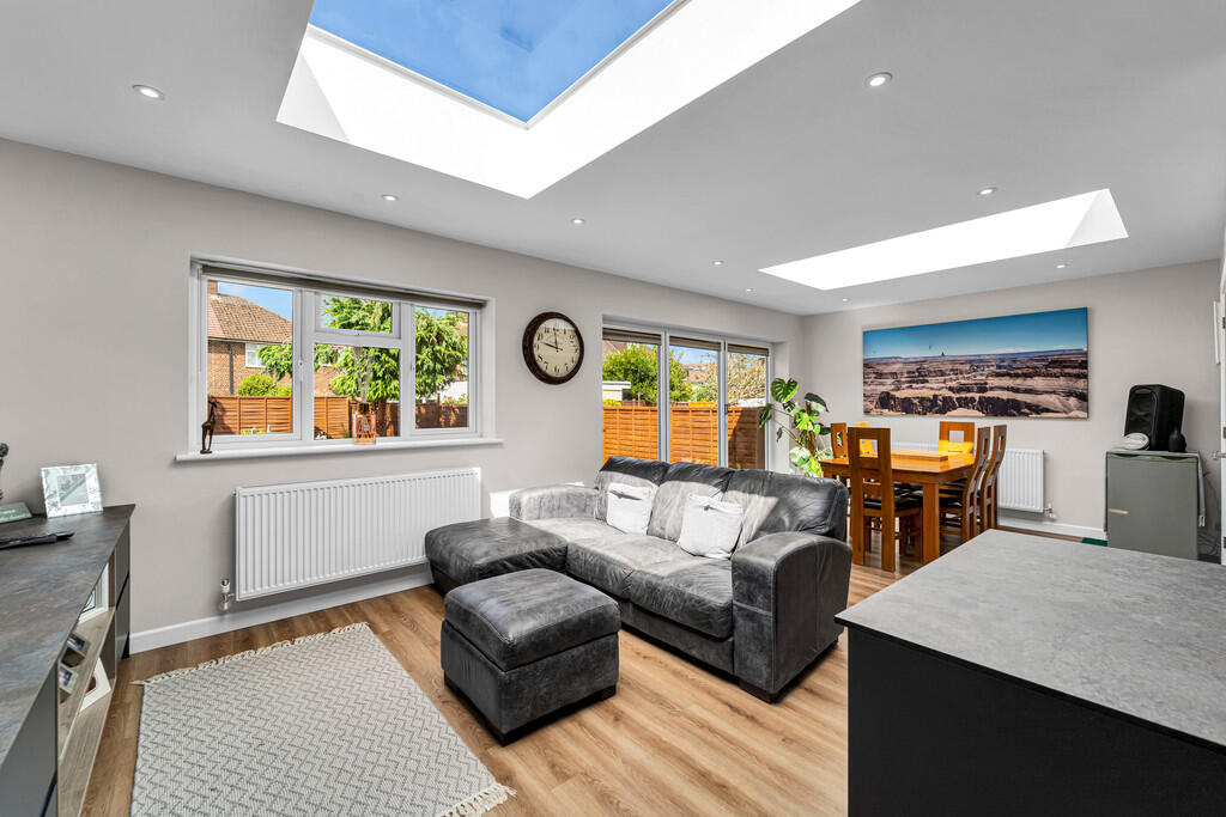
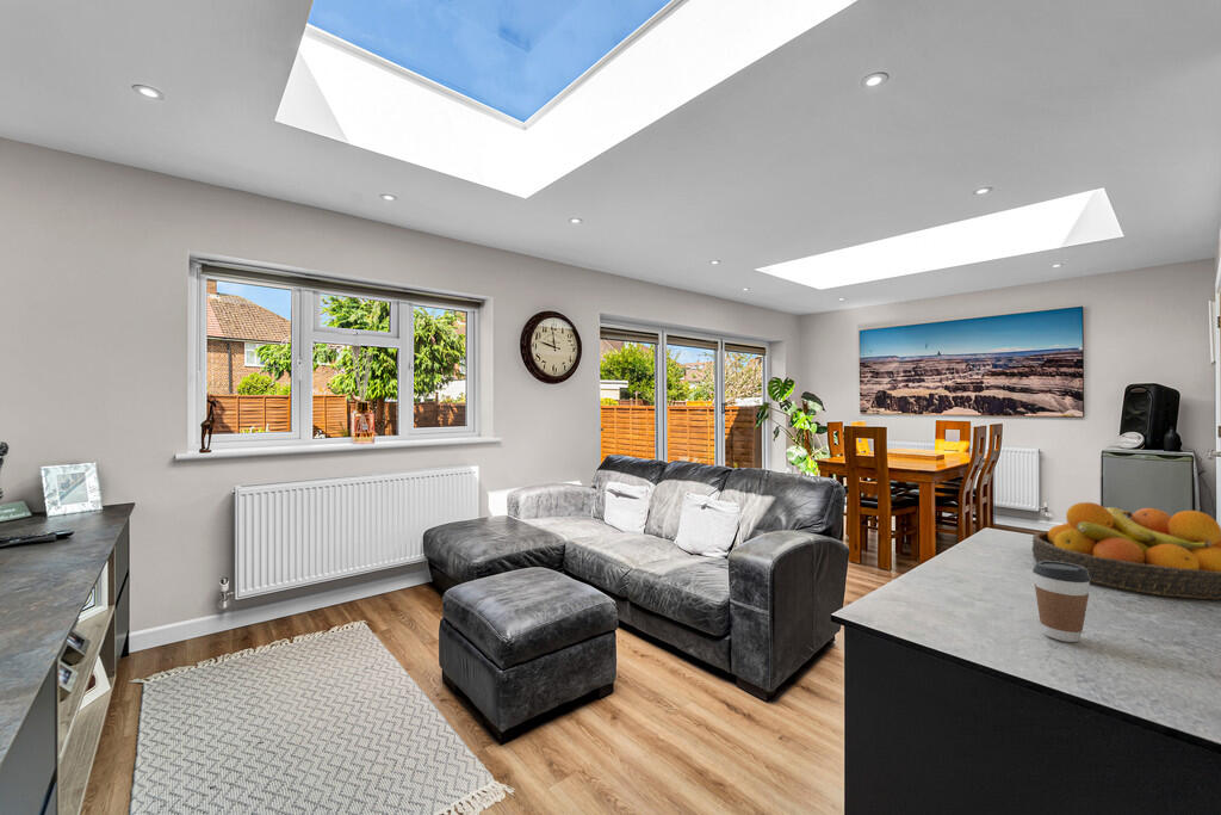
+ fruit bowl [1031,501,1221,600]
+ coffee cup [1031,561,1091,643]
